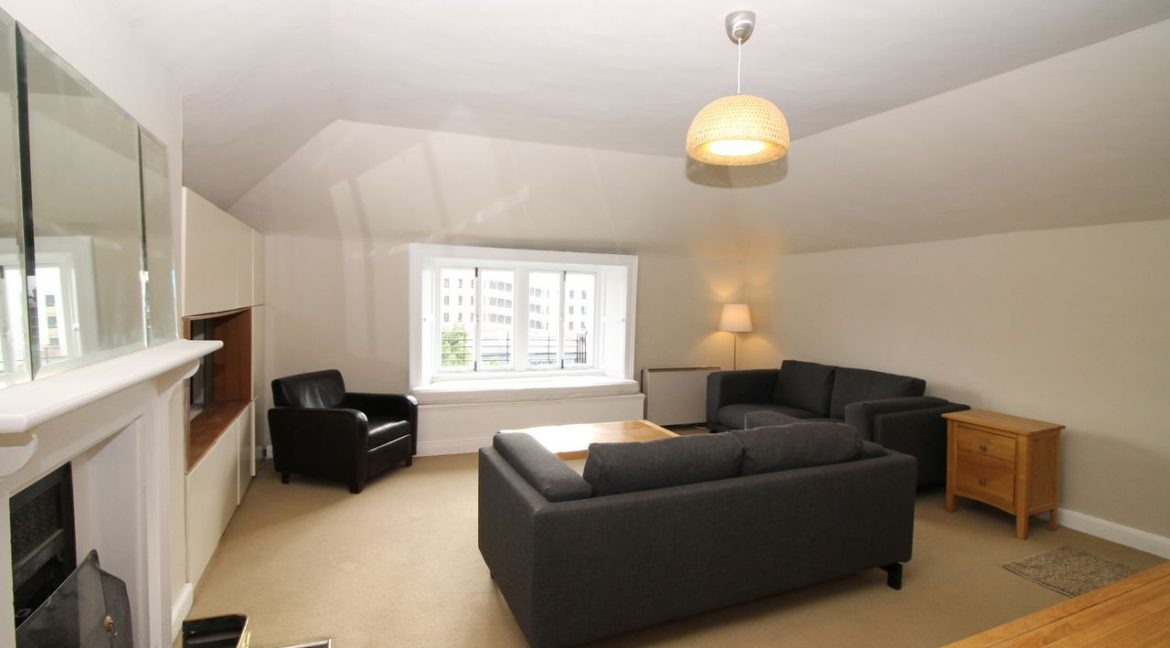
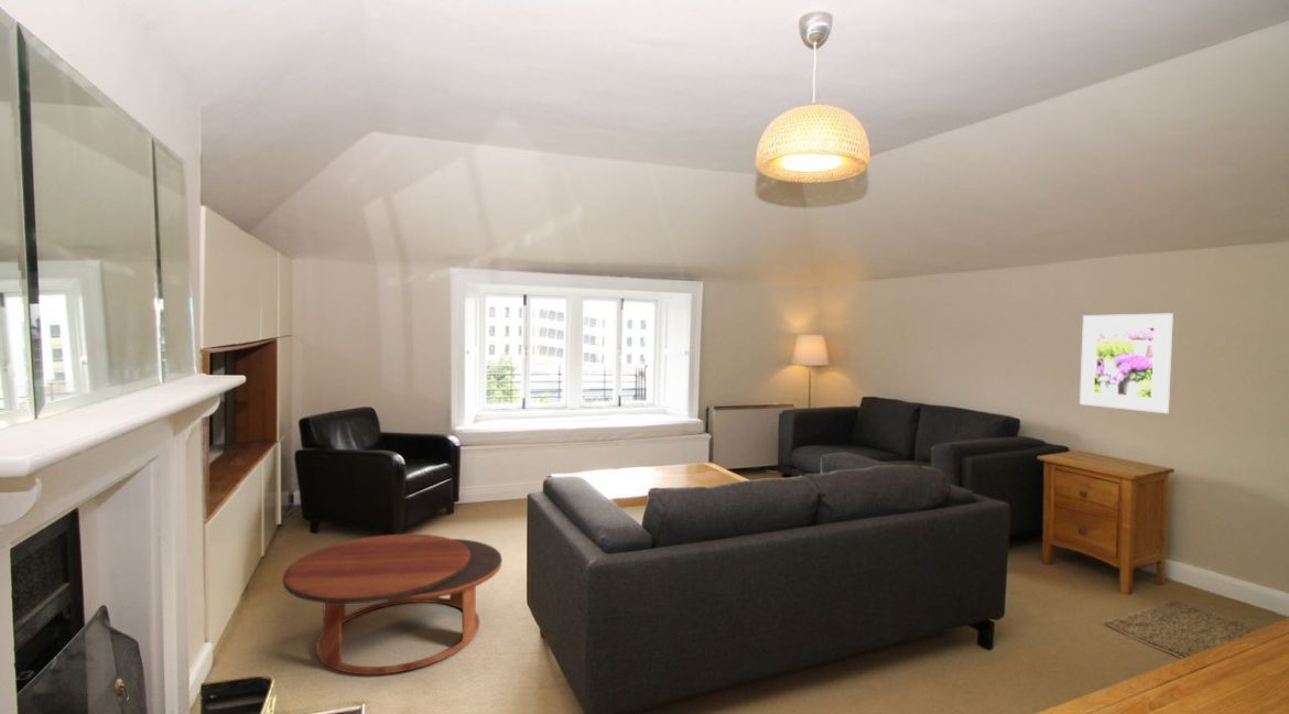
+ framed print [1079,312,1174,414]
+ coffee table [282,533,503,675]
